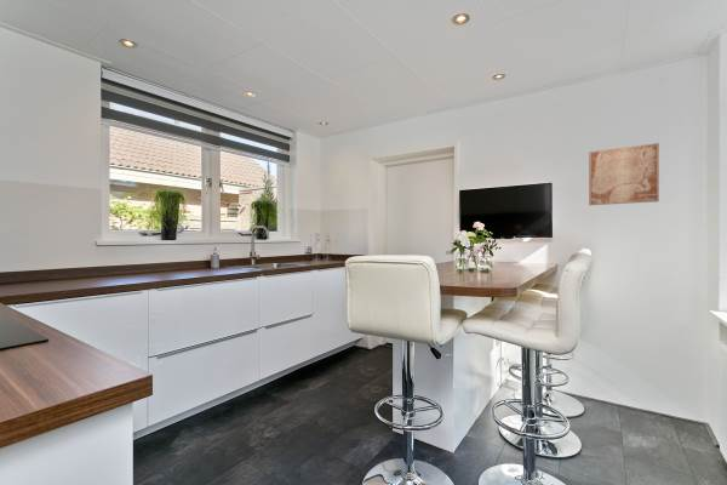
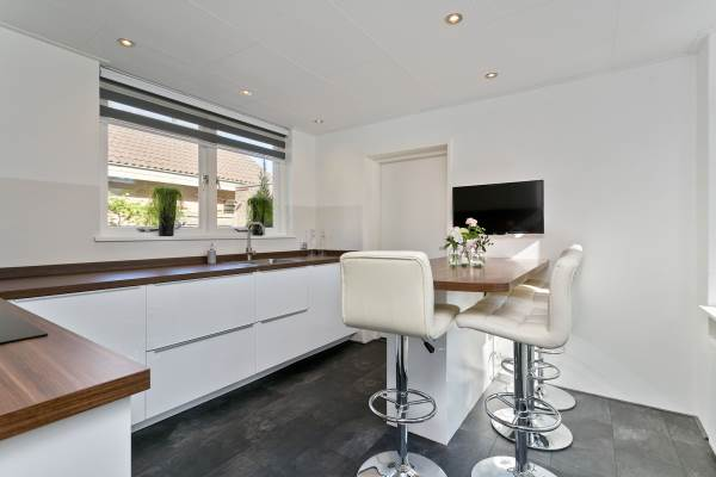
- wall art [588,142,660,206]
